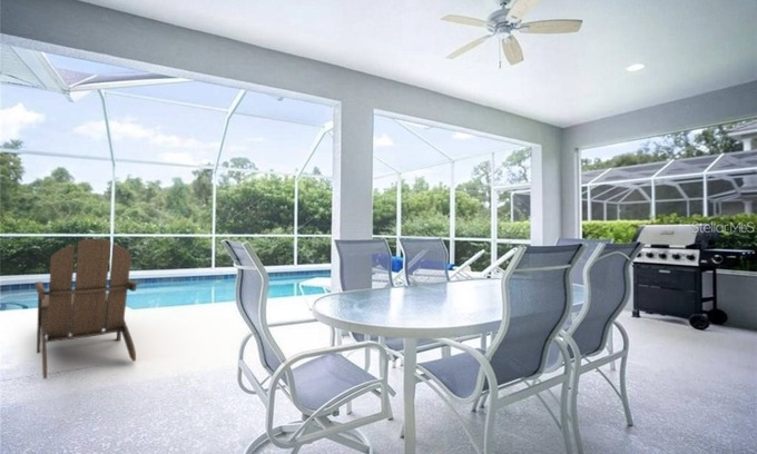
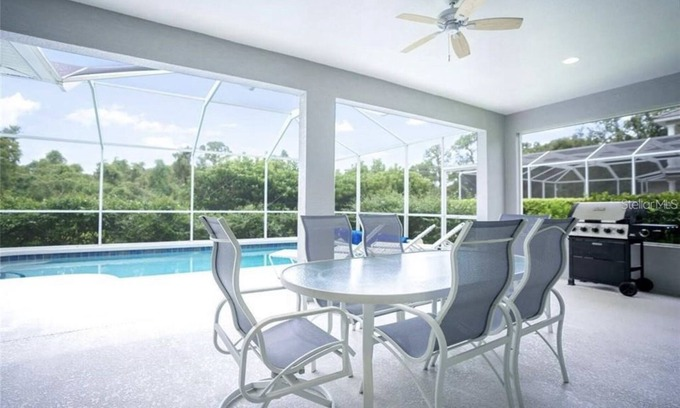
- lounge chair [35,238,140,381]
